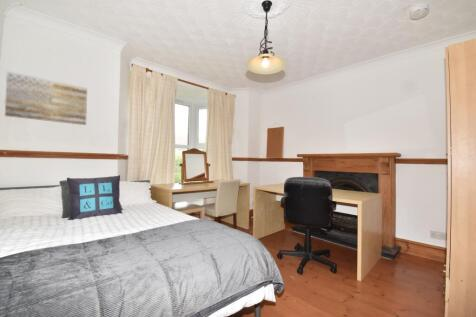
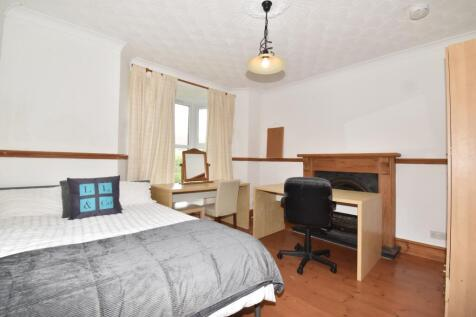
- wall art [4,70,88,126]
